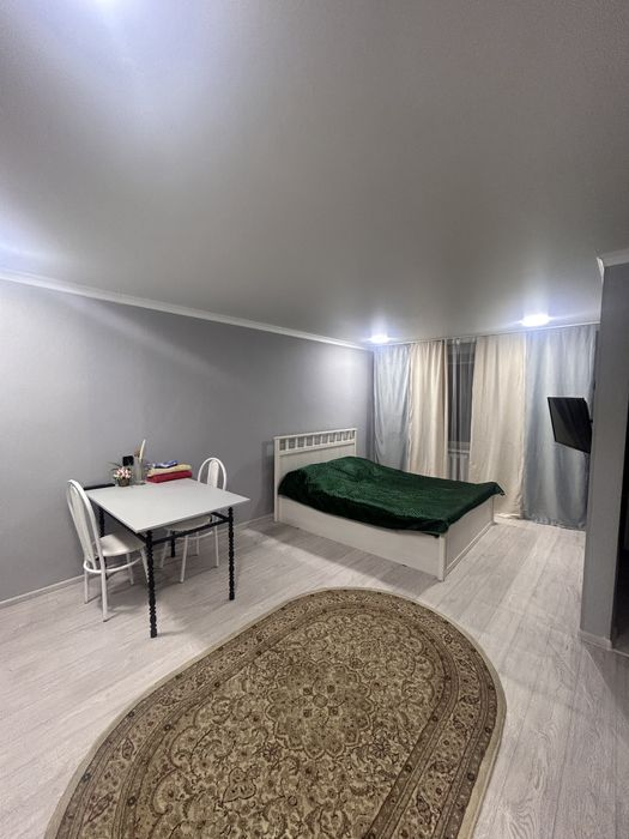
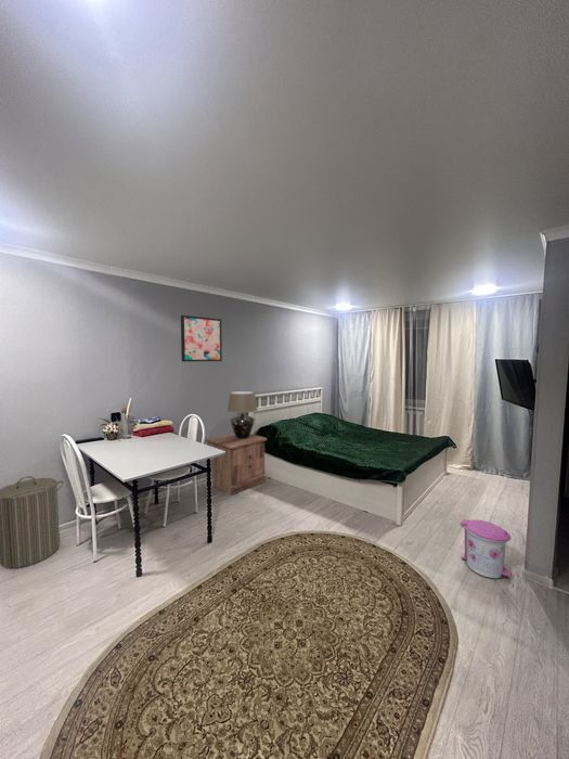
+ table lamp [225,390,259,439]
+ nightstand [205,433,268,497]
+ trash can [458,518,513,580]
+ wall art [180,314,223,362]
+ laundry hamper [0,475,65,569]
